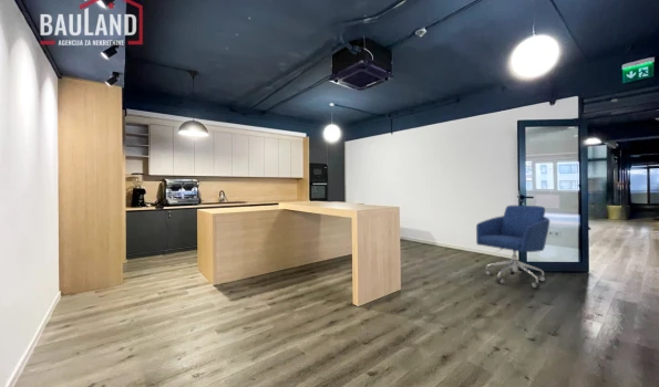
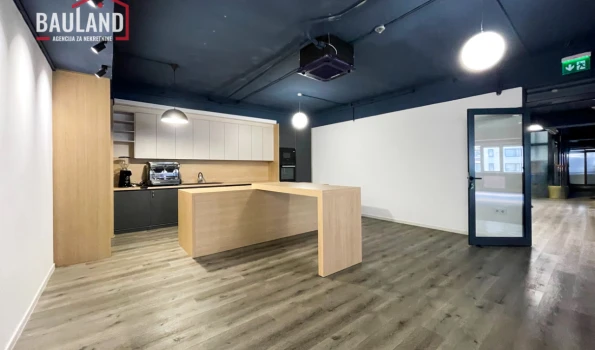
- chair [475,205,550,289]
